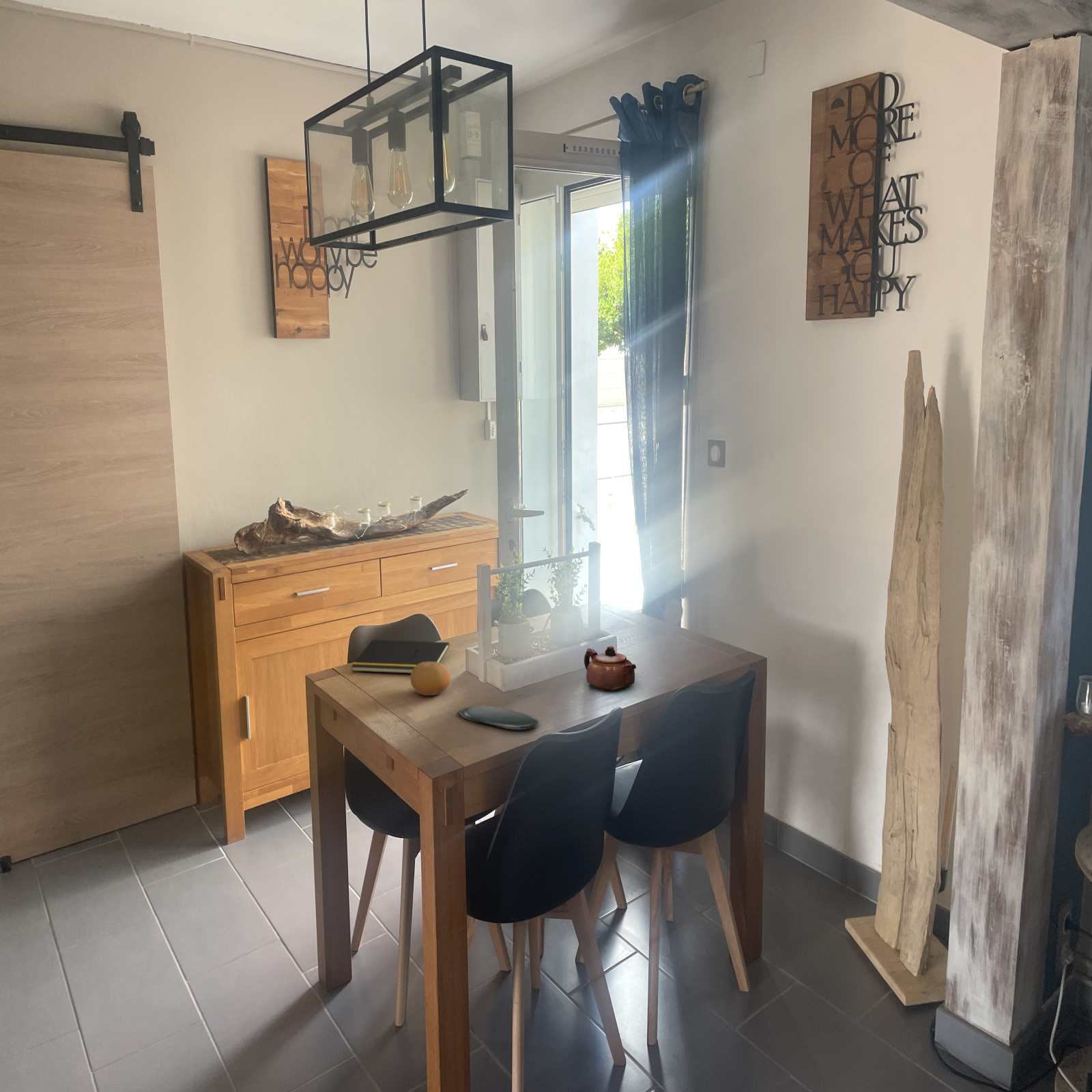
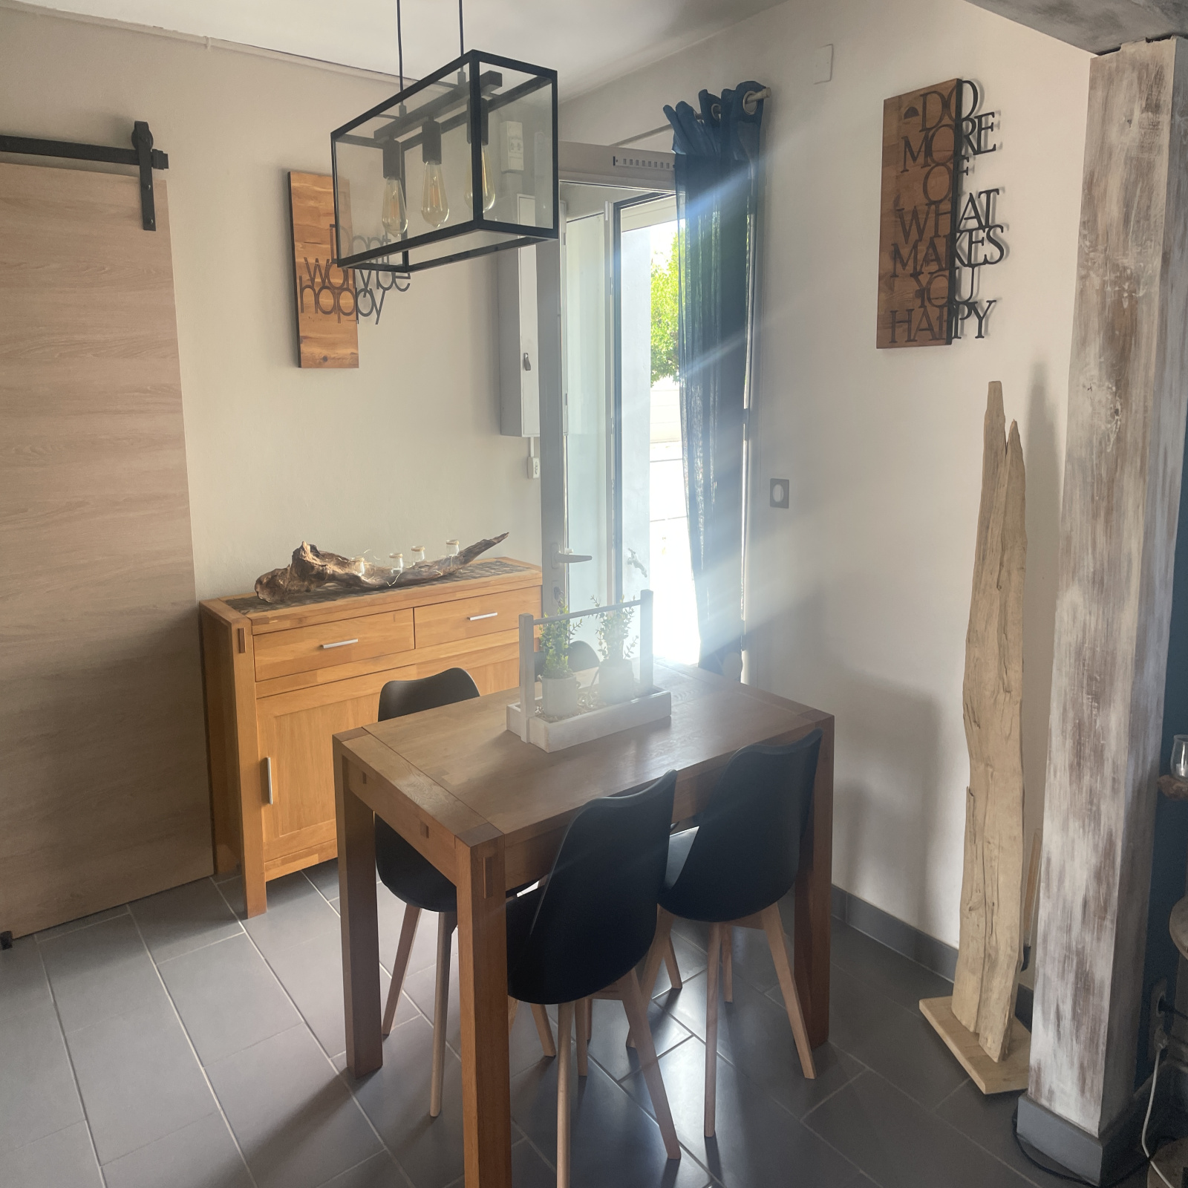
- teapot [584,646,637,692]
- oval tray [458,705,539,730]
- fruit [409,662,451,696]
- notepad [350,639,450,674]
